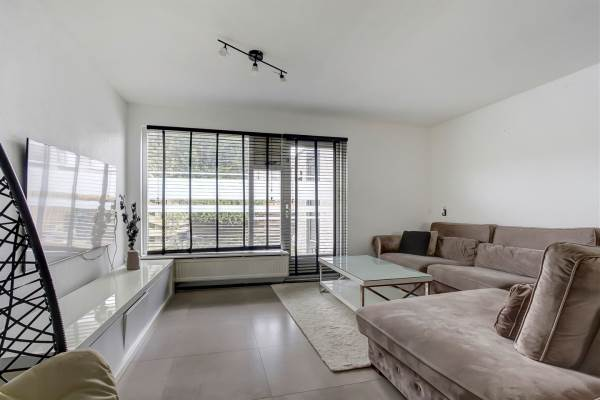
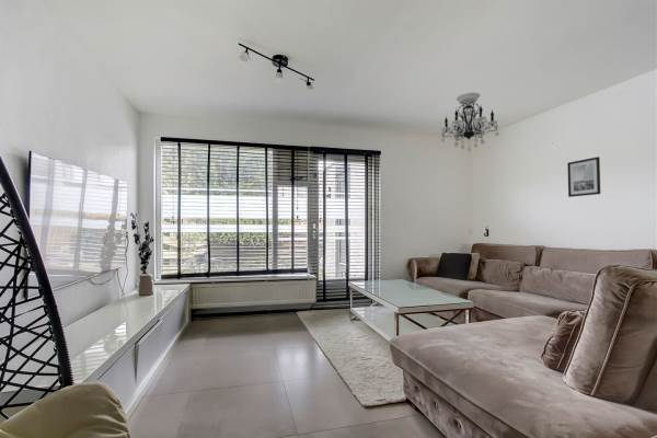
+ chandelier [440,92,500,152]
+ wall art [566,155,601,198]
